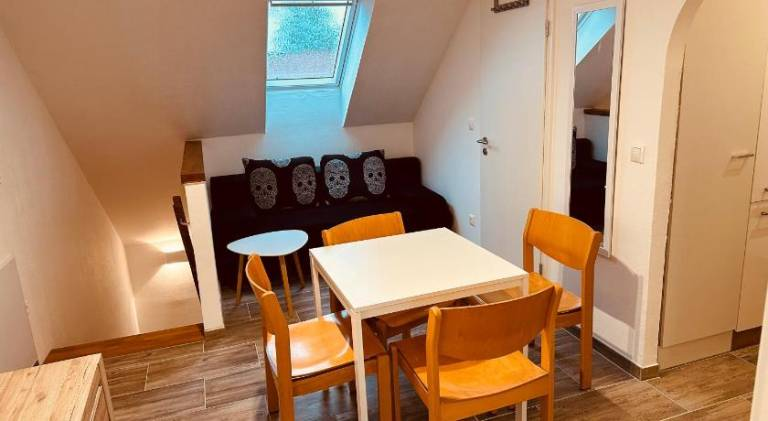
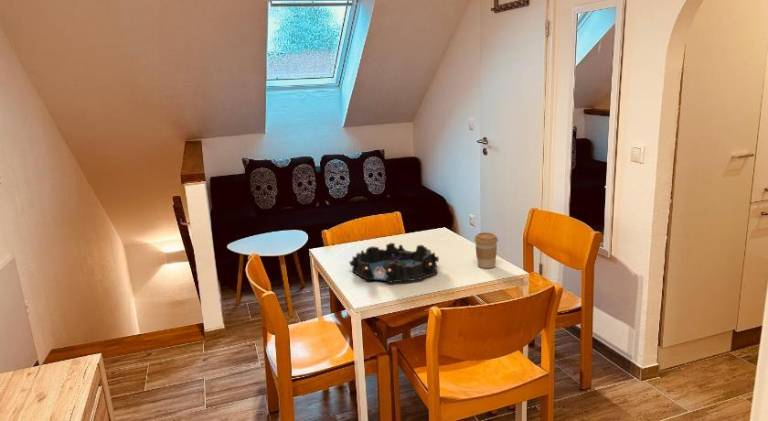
+ coffee cup [473,231,499,269]
+ decorative bowl [348,242,440,283]
